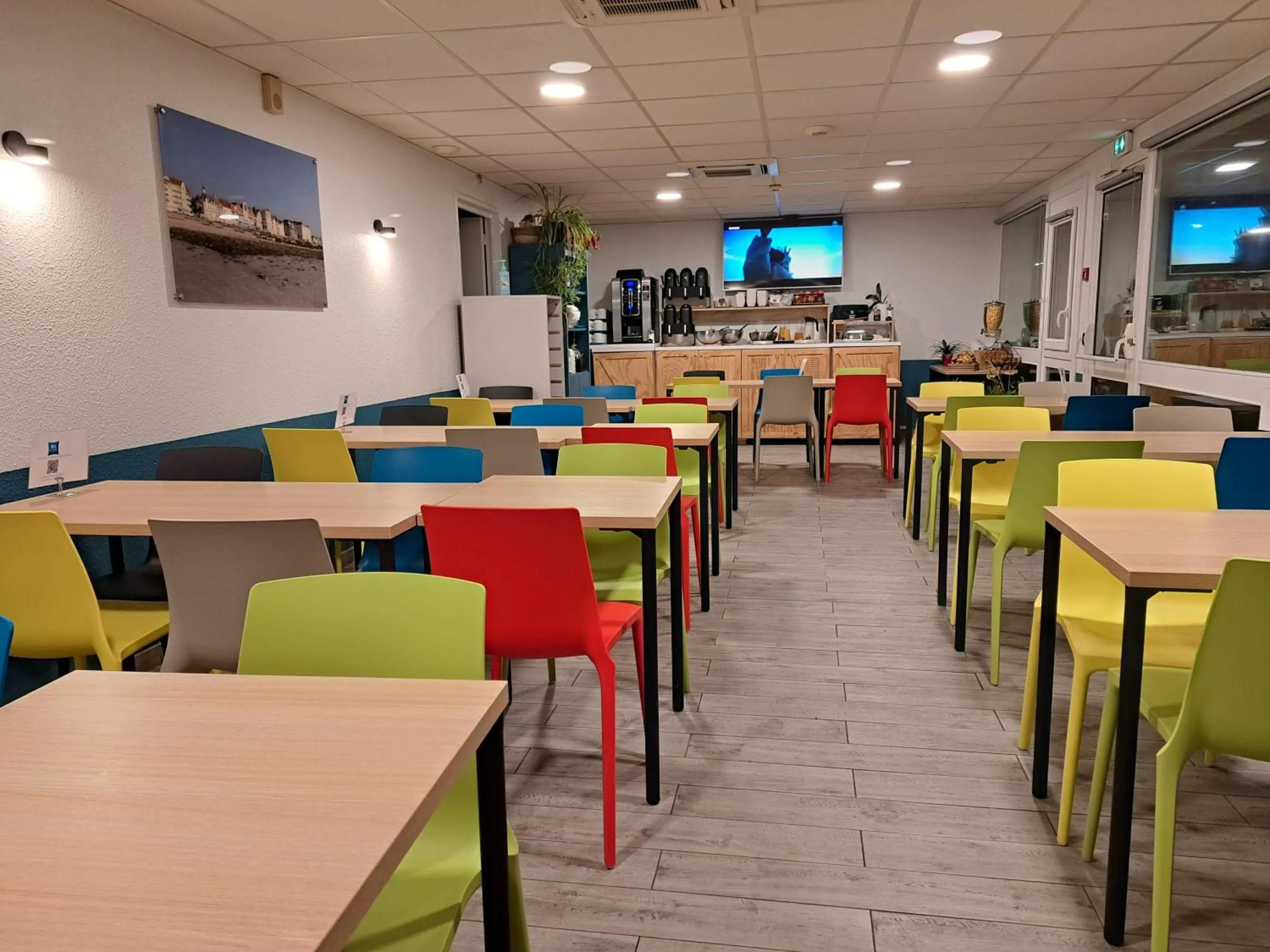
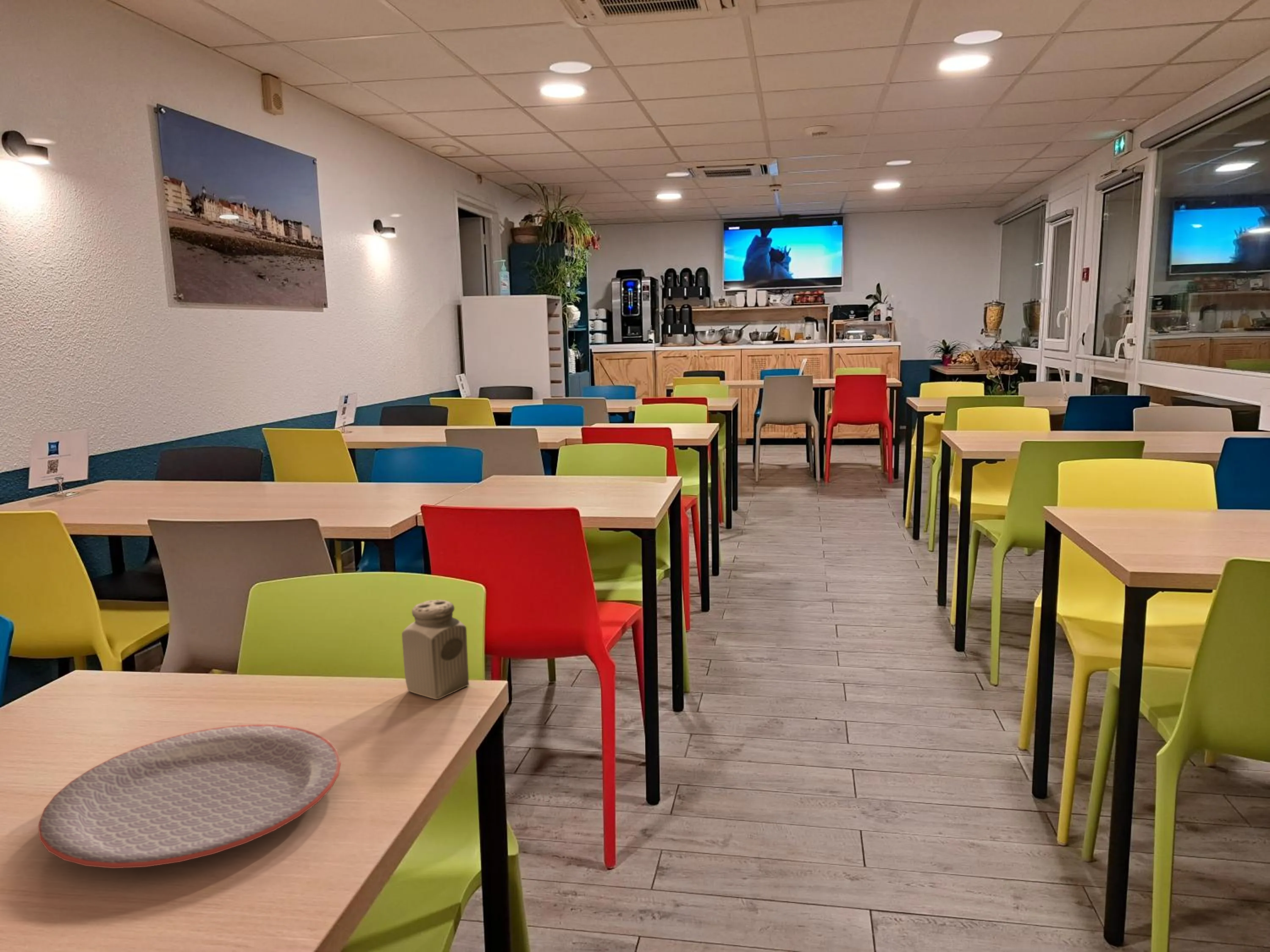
+ plate [38,724,341,869]
+ salt shaker [401,599,469,700]
